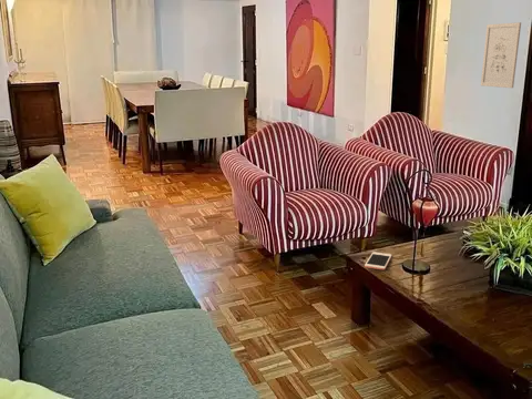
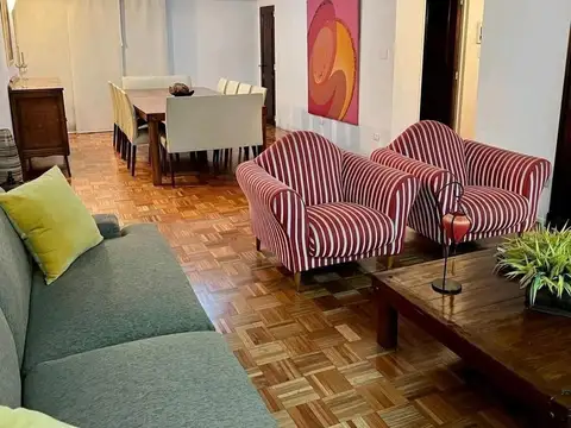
- cell phone [364,250,392,270]
- wall art [480,21,522,89]
